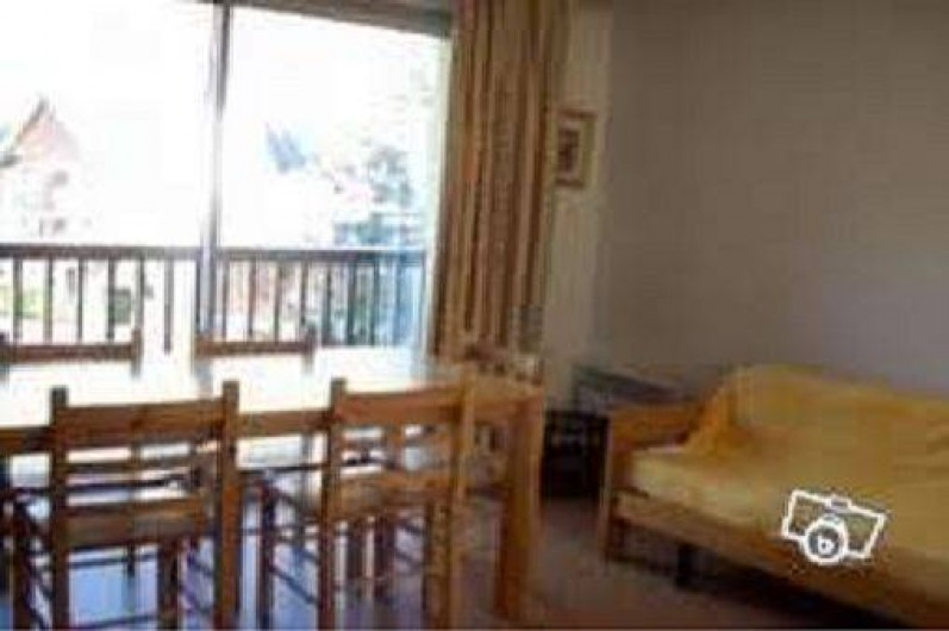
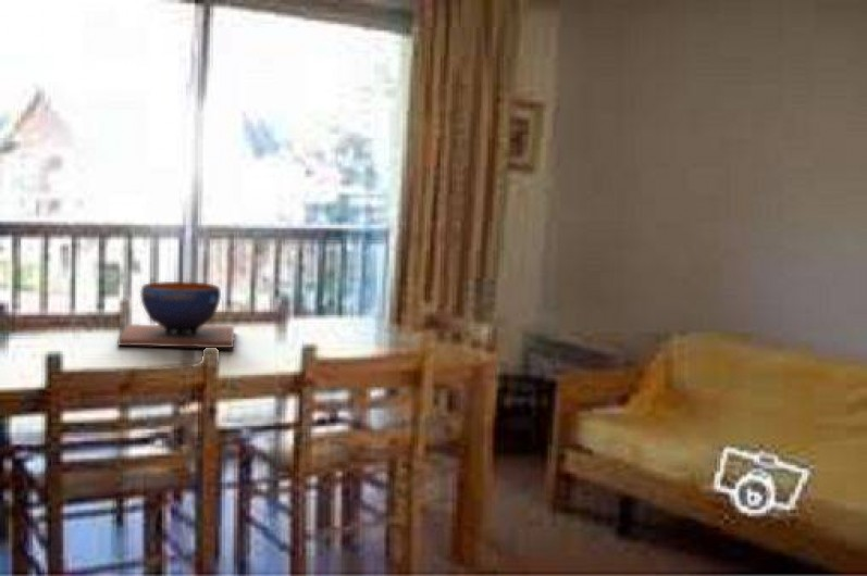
+ decorative bowl [116,280,235,349]
